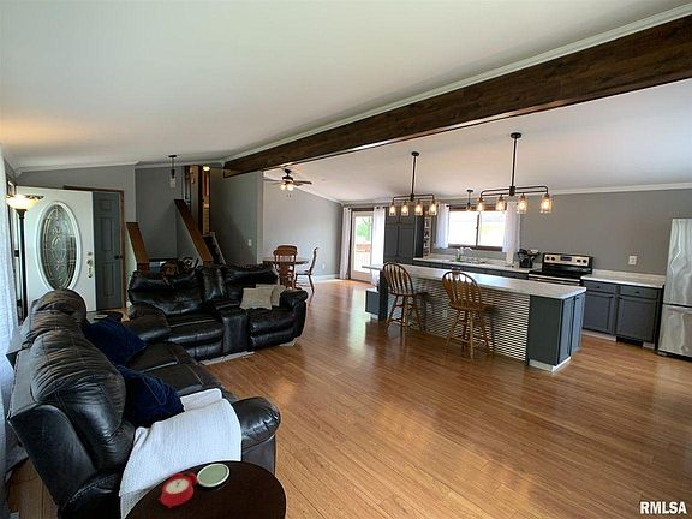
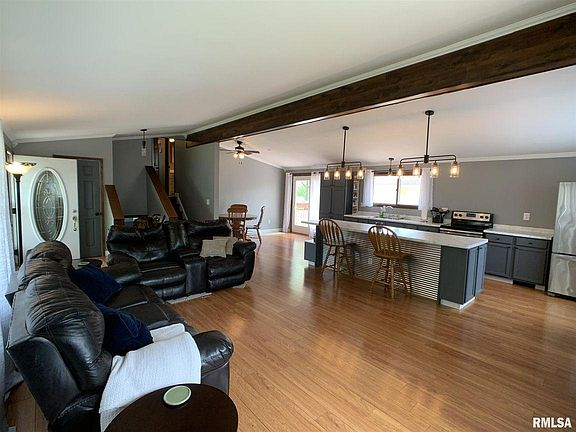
- alarm clock [157,471,198,509]
